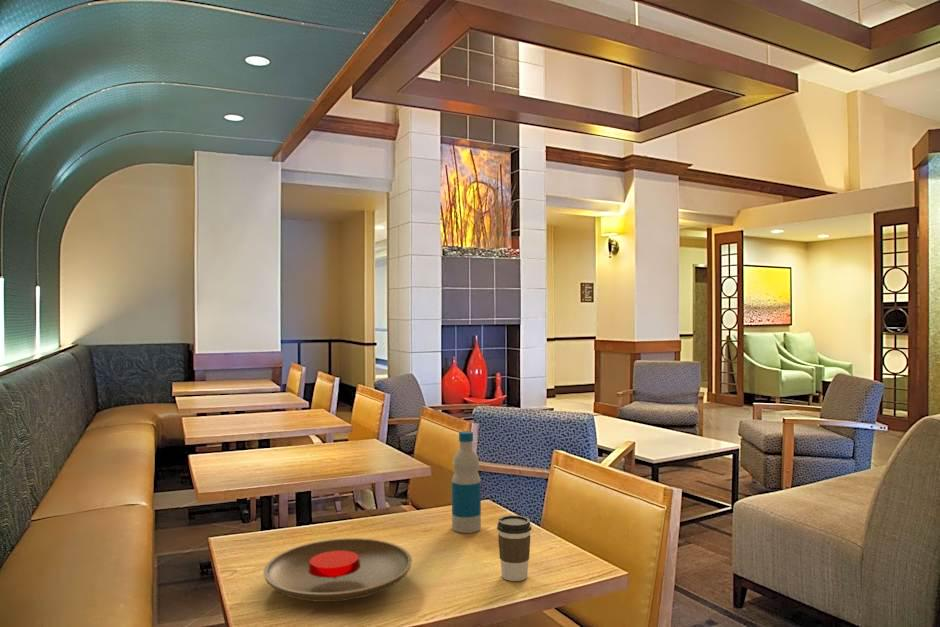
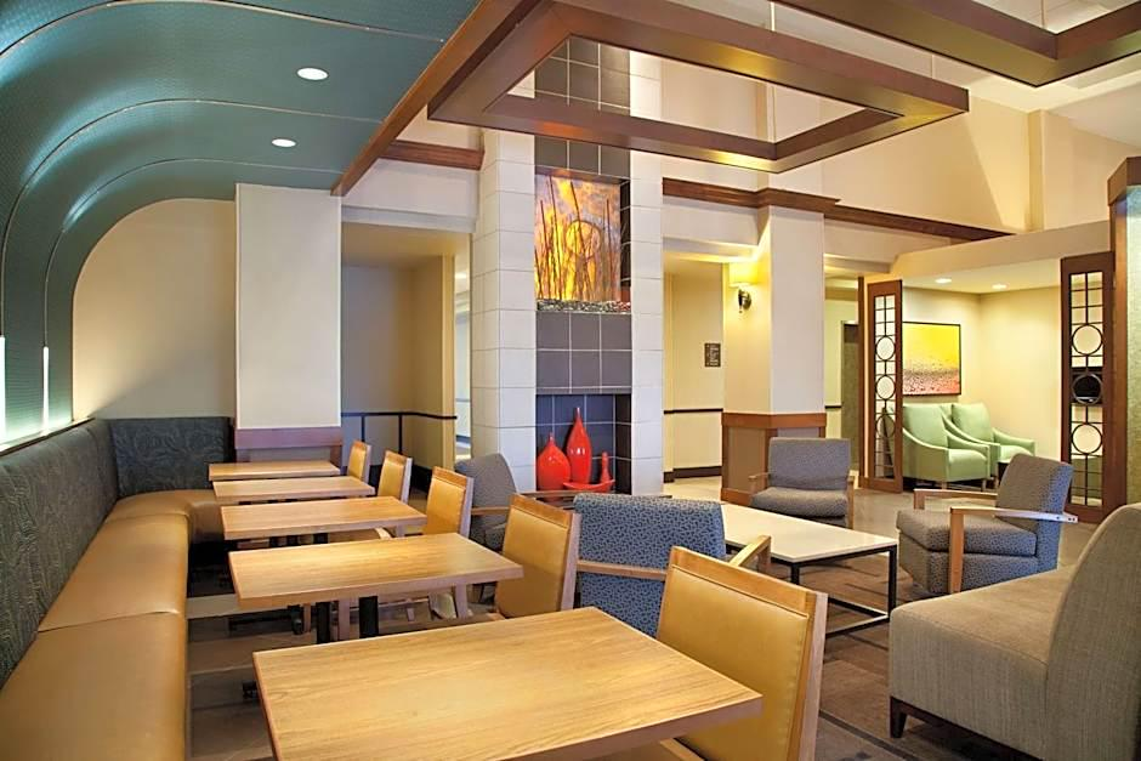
- bottle [451,430,482,534]
- plate [263,537,413,603]
- coffee cup [496,514,533,582]
